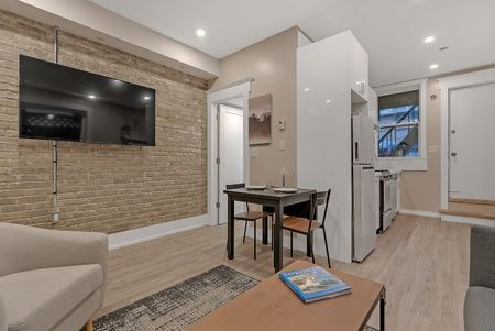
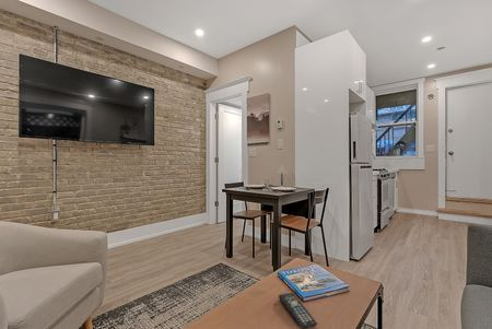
+ remote control [278,292,318,329]
